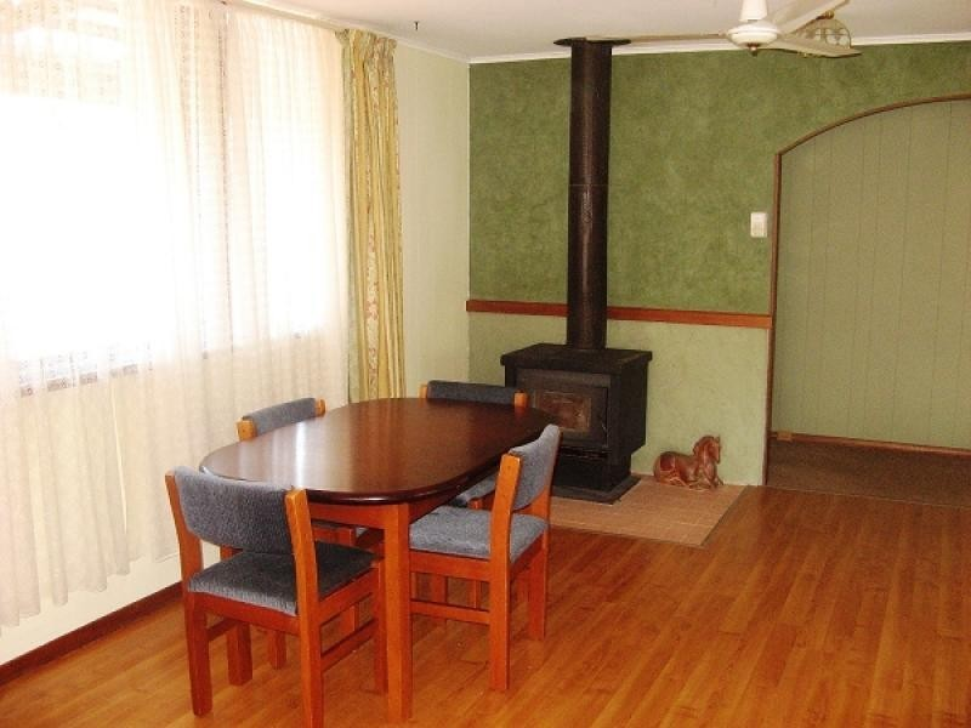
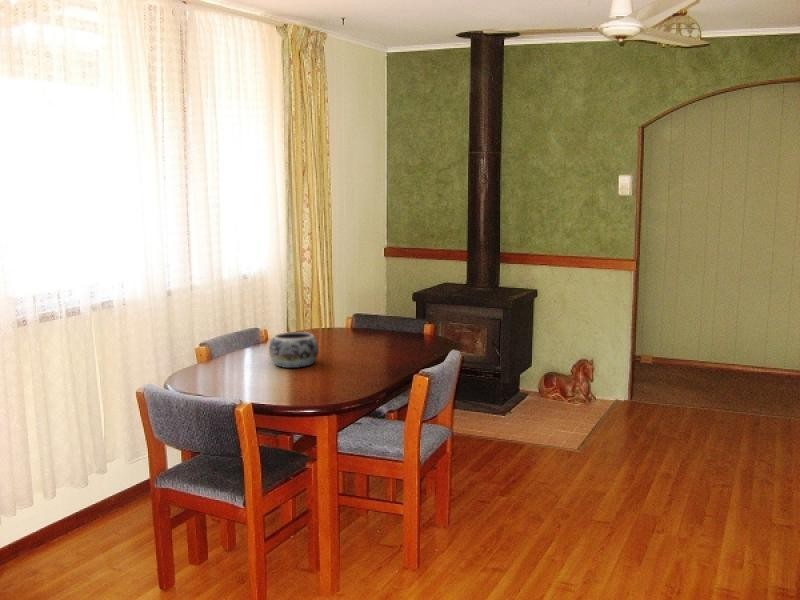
+ decorative bowl [268,331,320,369]
